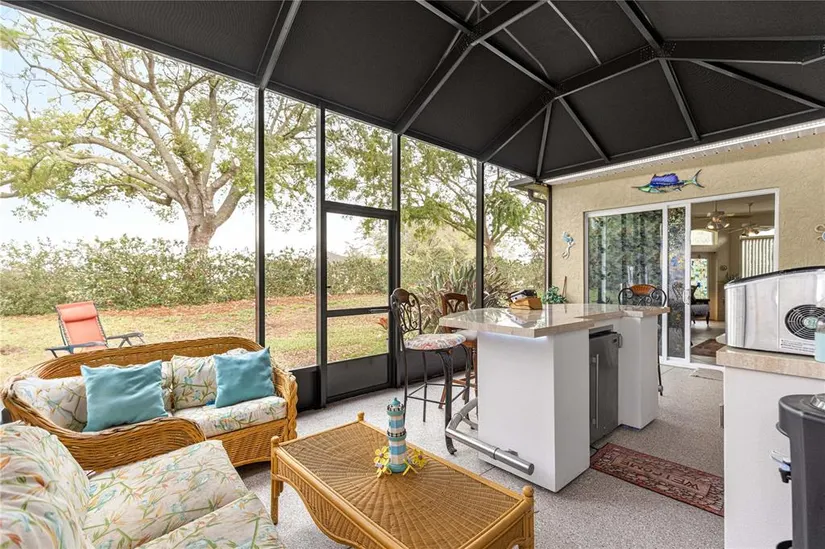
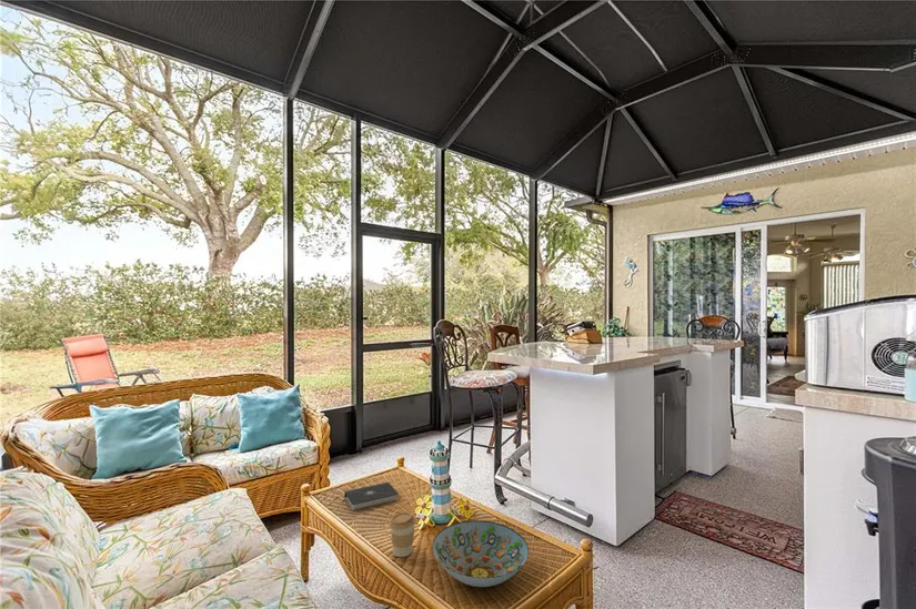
+ coffee cup [389,511,416,558]
+ book [343,481,400,511]
+ decorative bowl [431,519,530,588]
